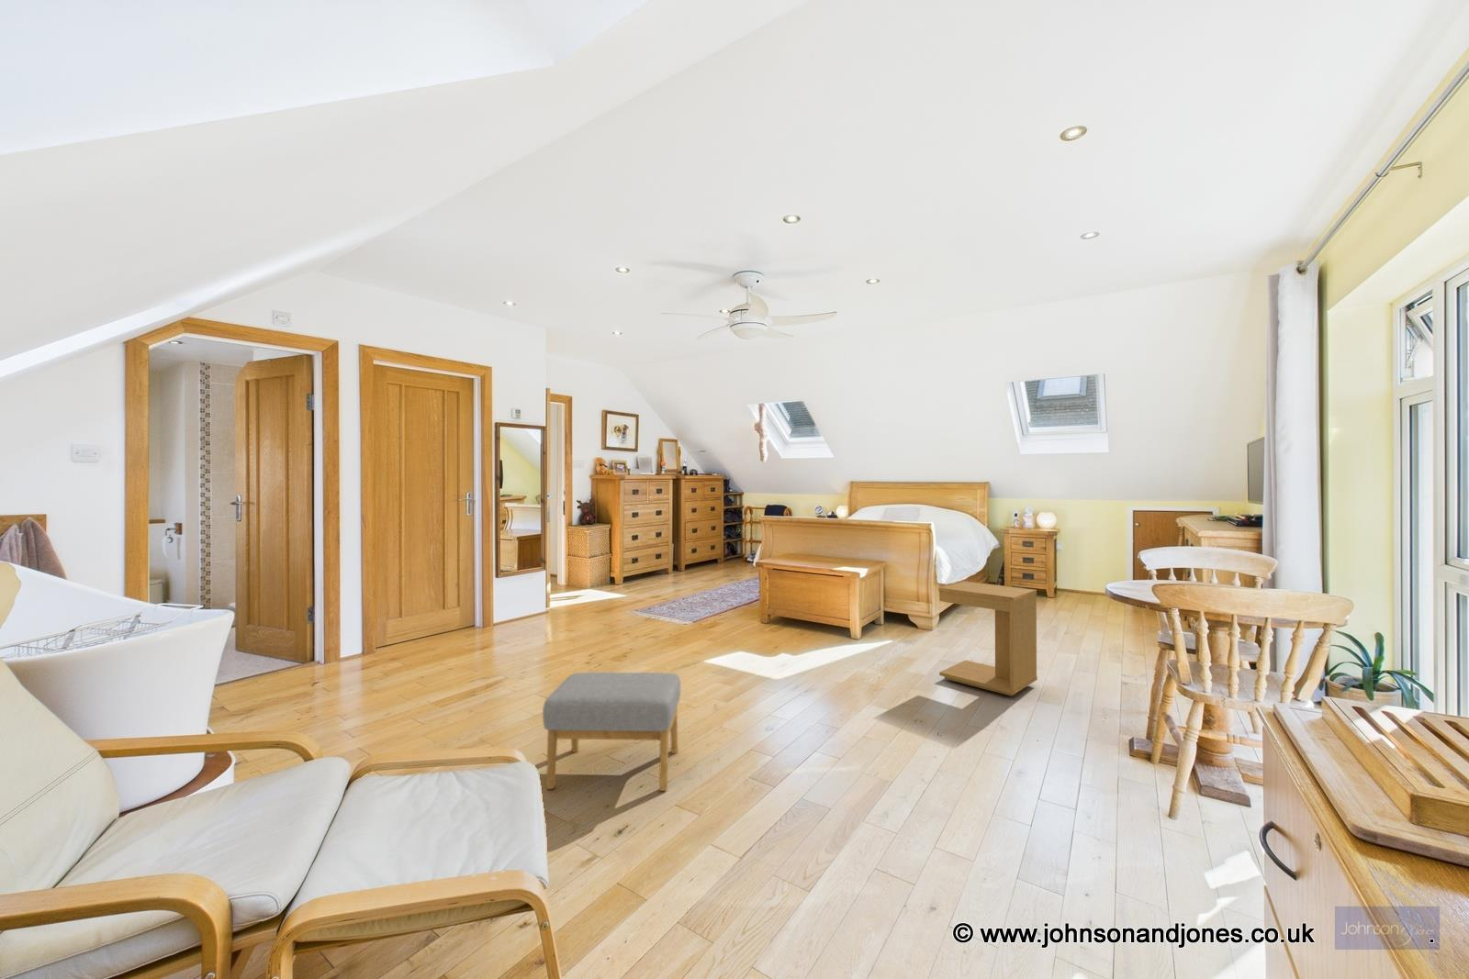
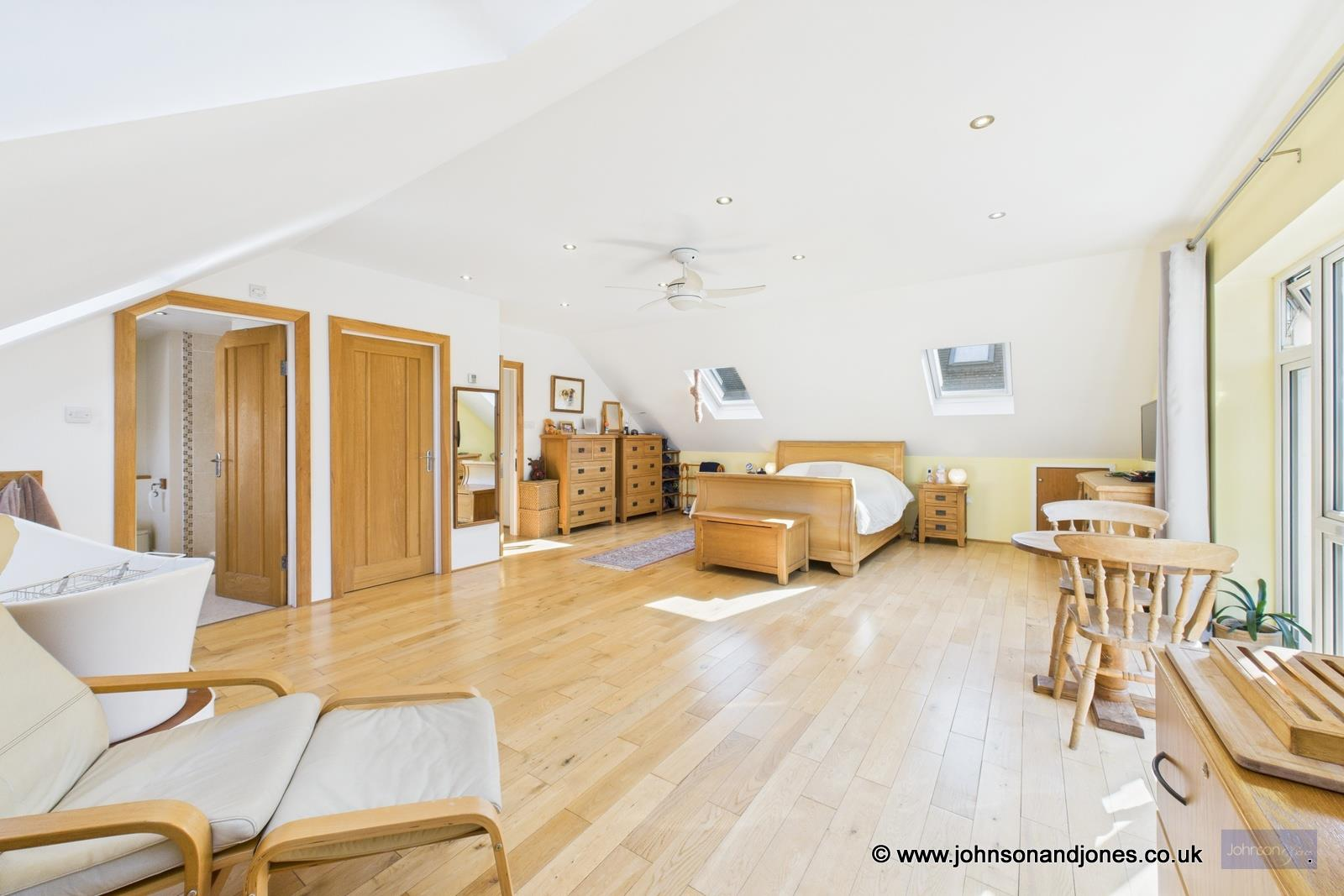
- side table [938,580,1038,696]
- footstool [542,672,681,792]
